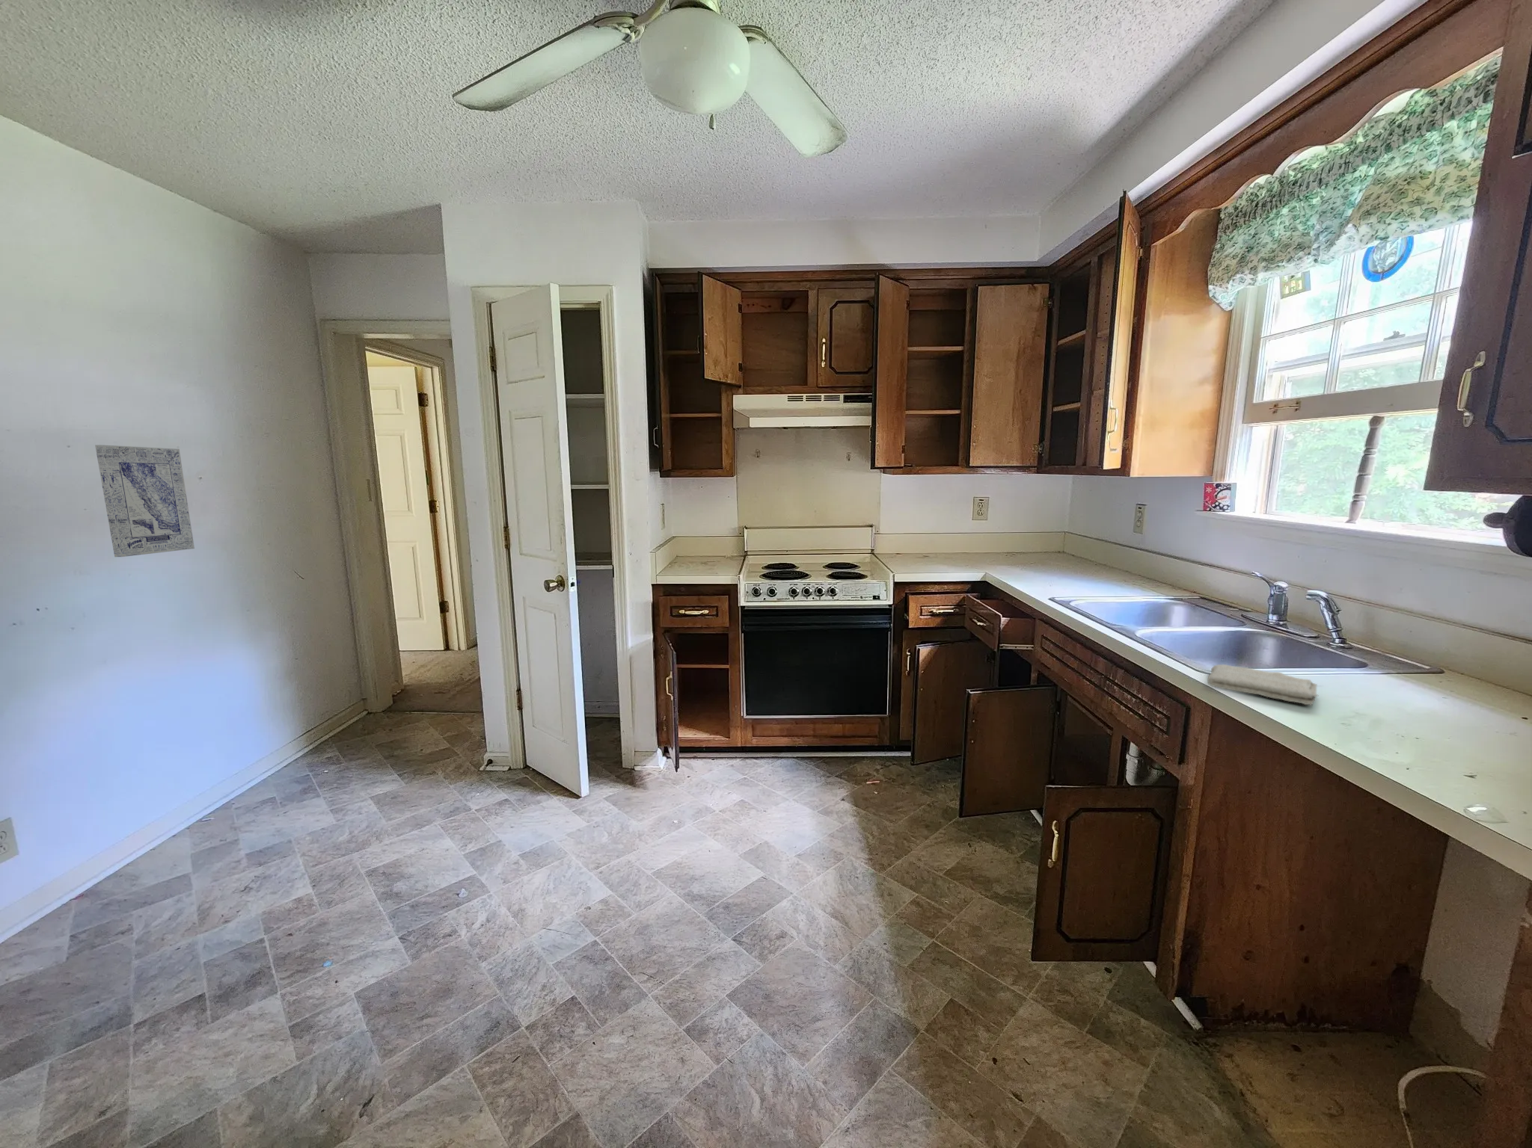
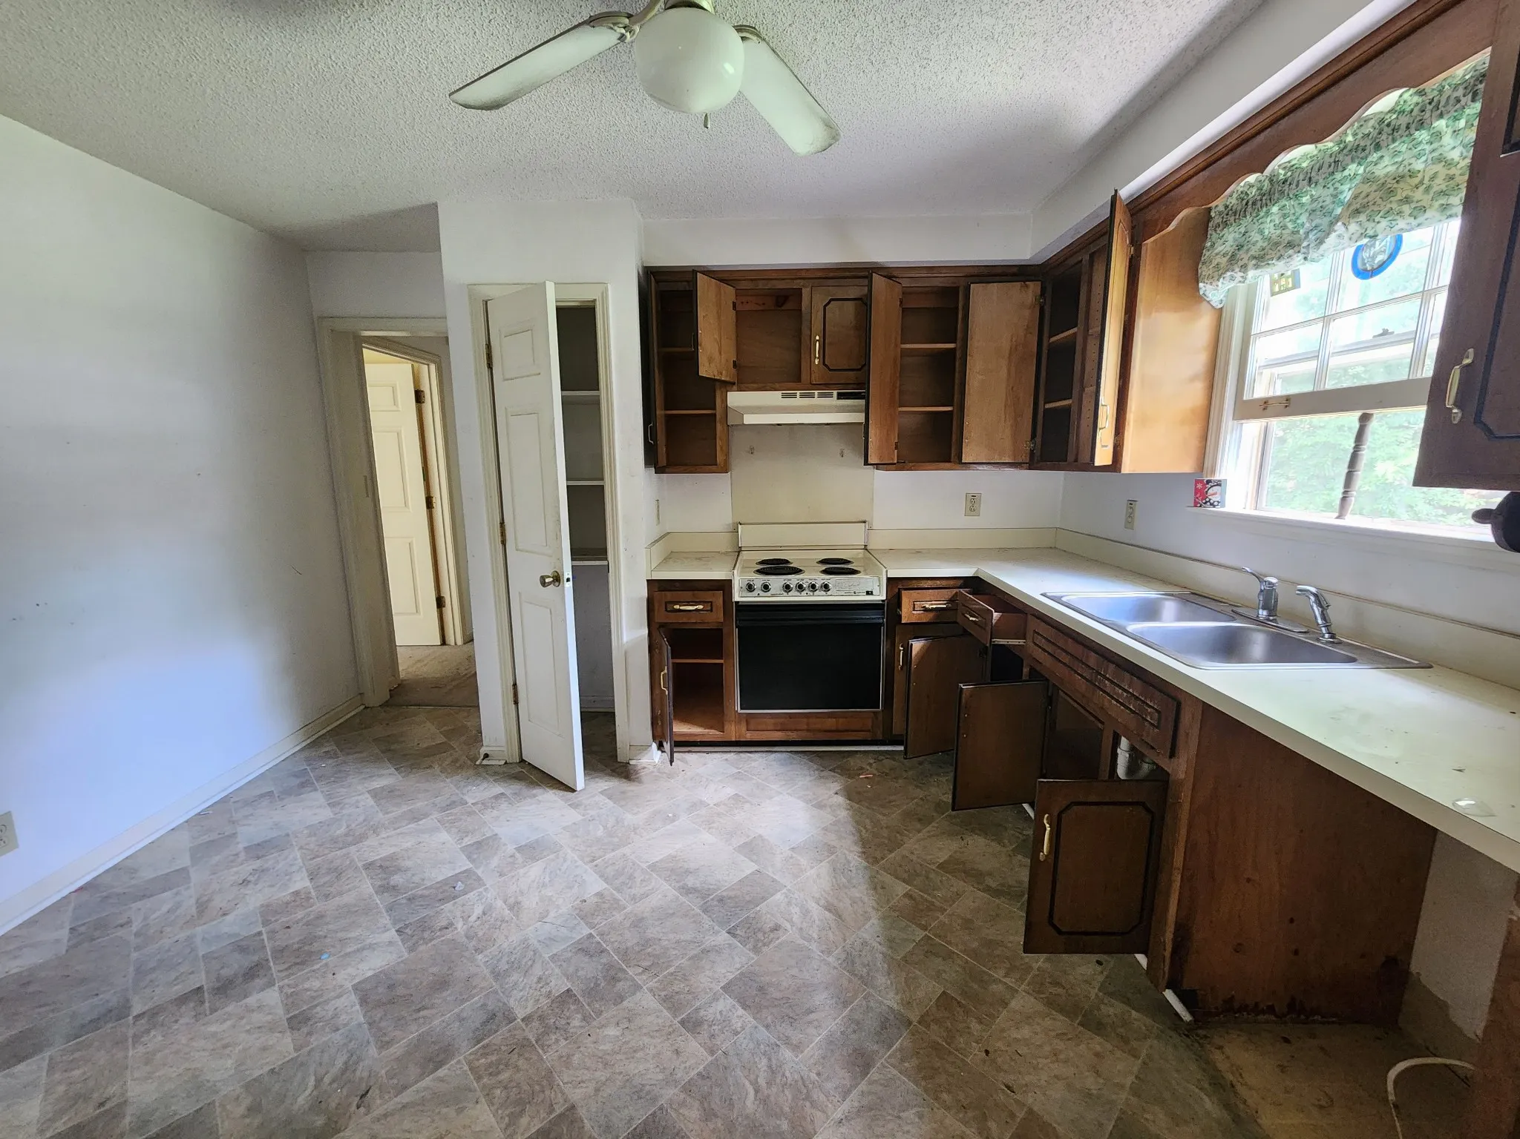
- washcloth [1206,663,1318,707]
- wall art [94,444,195,557]
